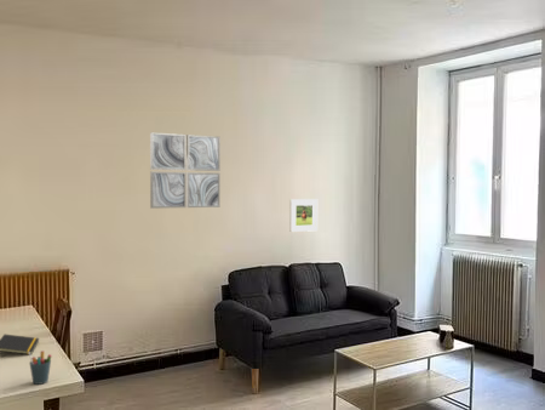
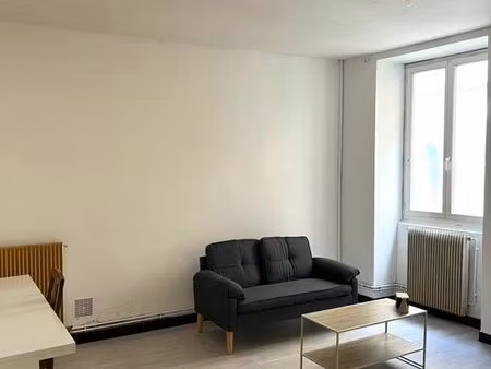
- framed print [288,198,319,233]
- pen holder [28,349,53,386]
- notepad [0,334,40,355]
- wall art [149,131,222,210]
